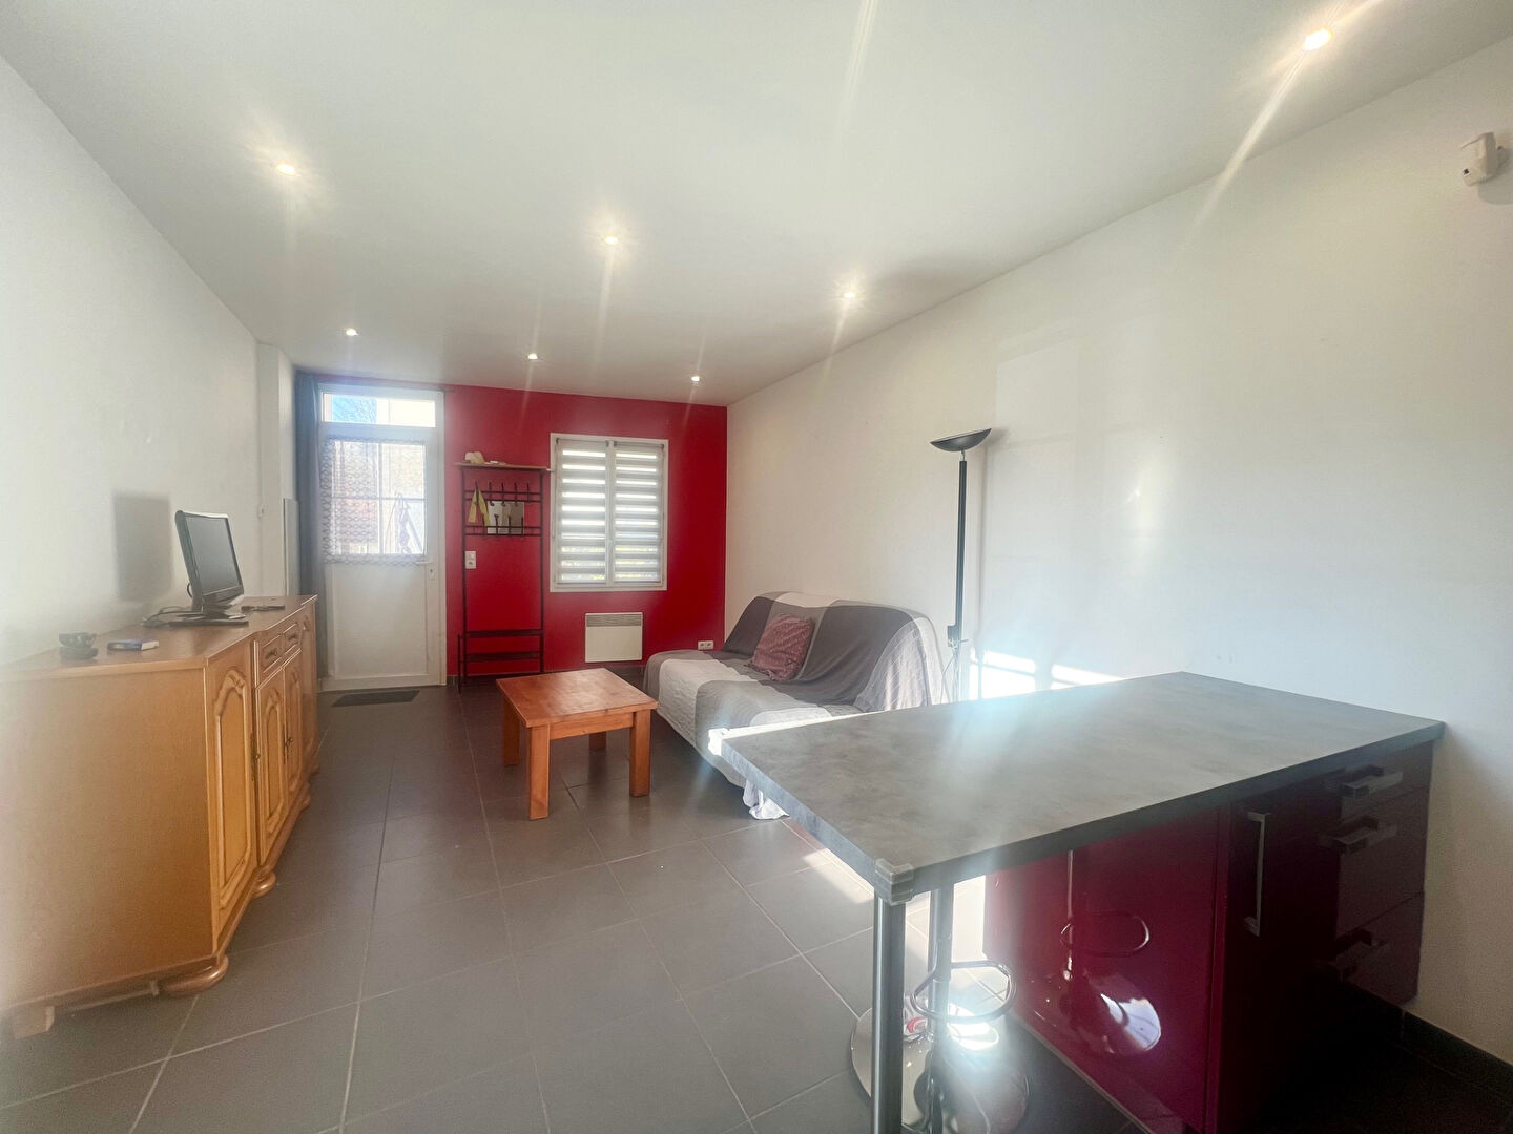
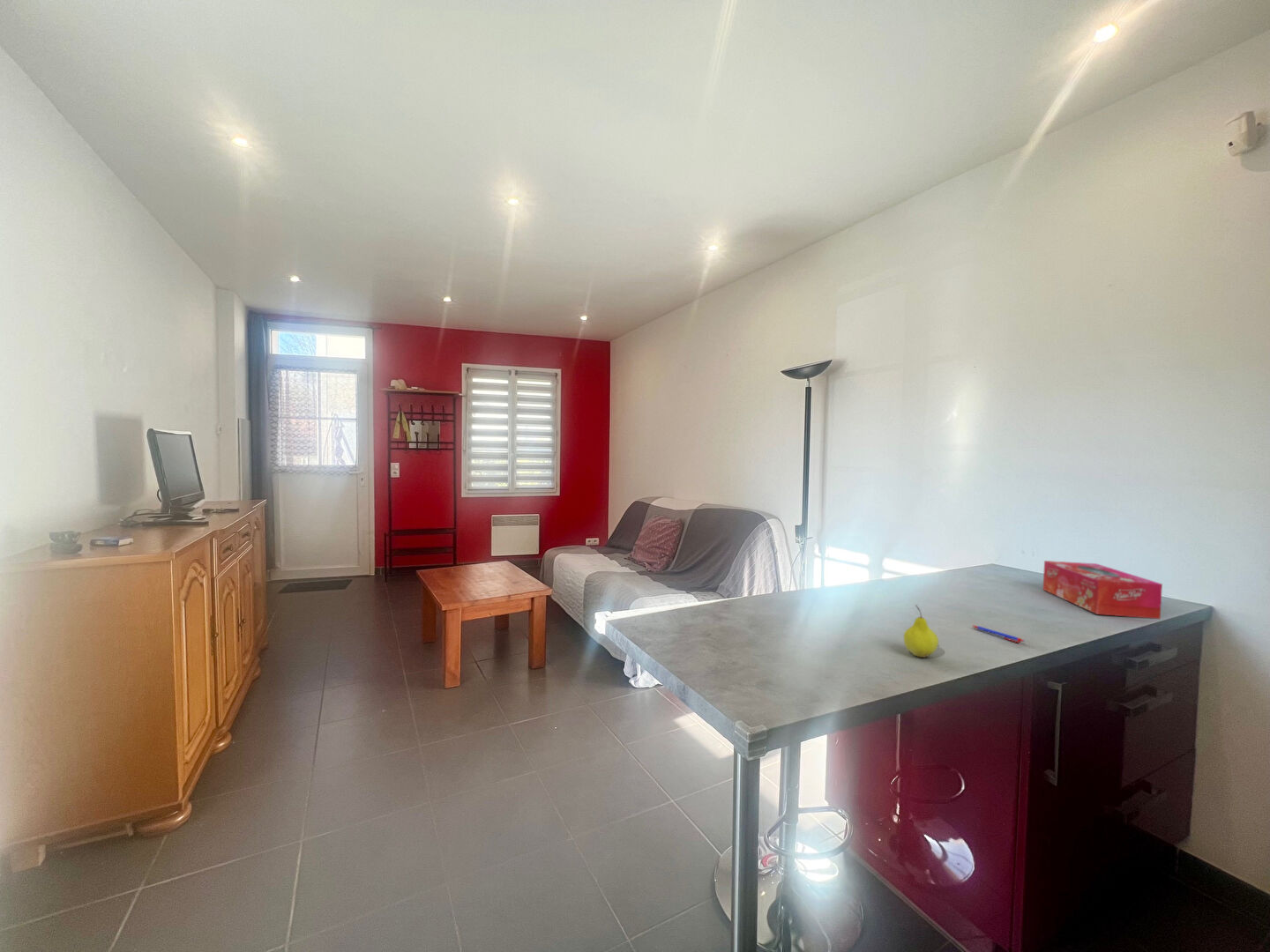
+ fruit [903,604,939,658]
+ pen [972,625,1025,643]
+ tissue box [1042,560,1163,620]
